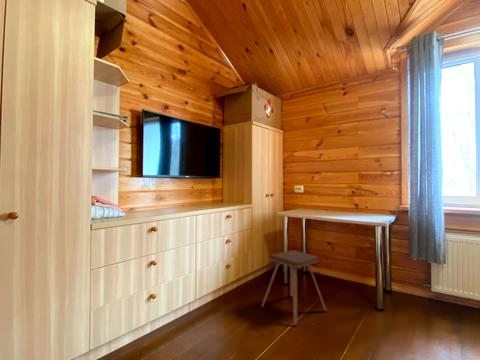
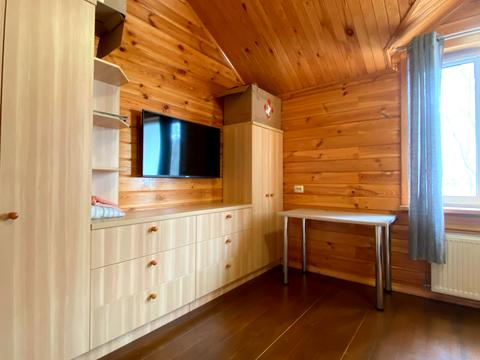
- music stool [260,249,328,326]
